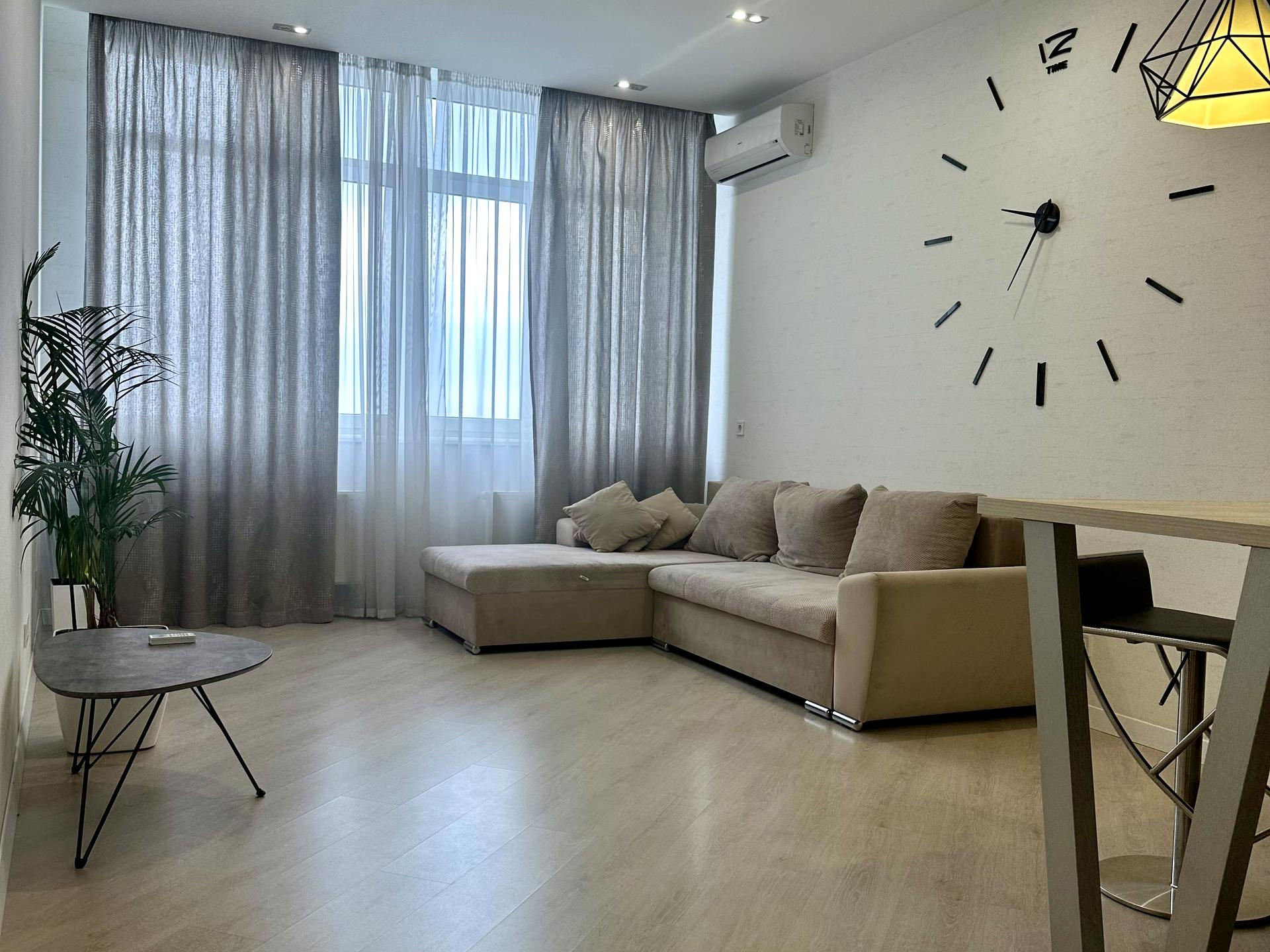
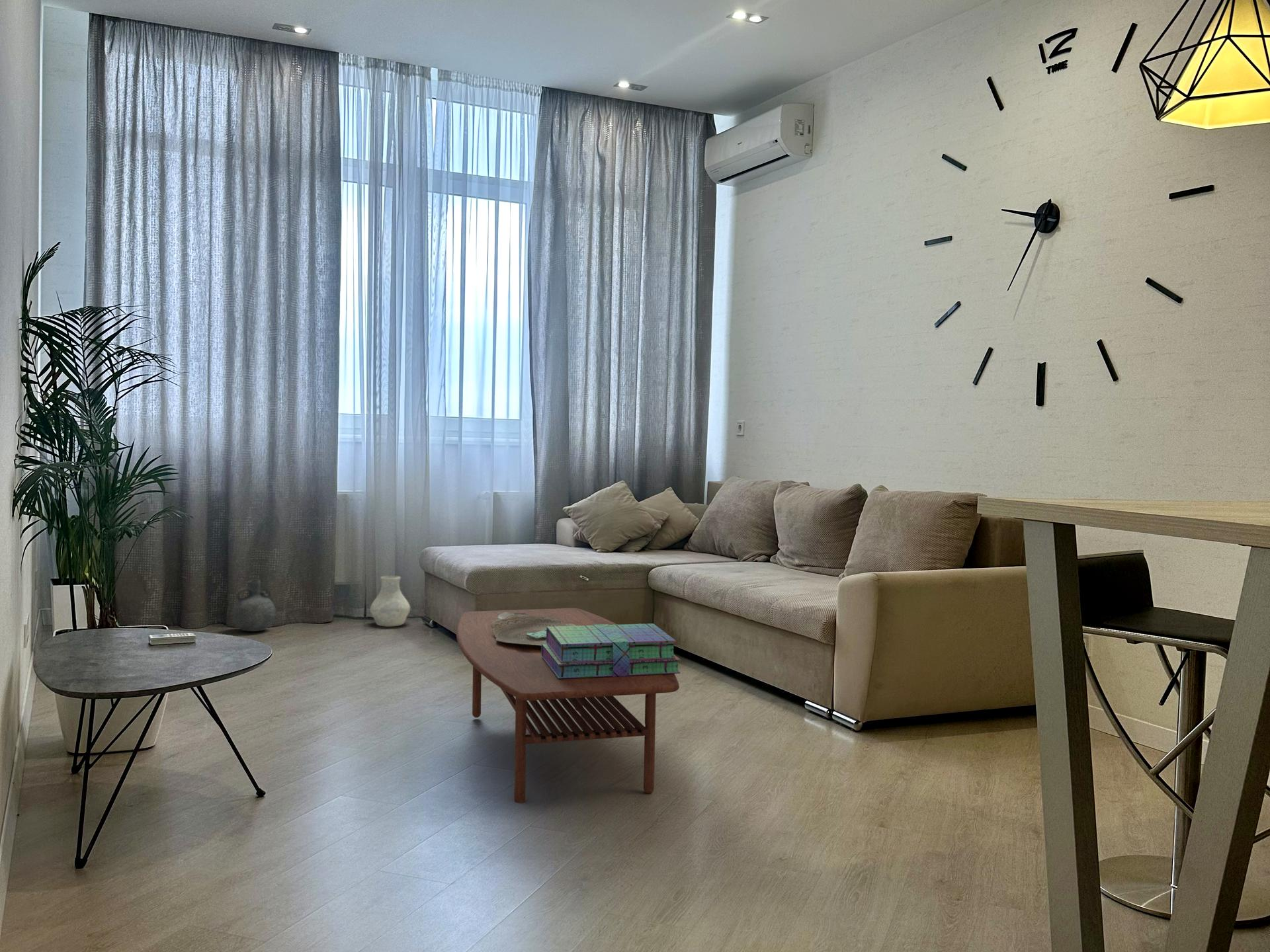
+ coffee table [456,608,680,804]
+ vase [370,575,411,627]
+ decorative bowl [491,612,577,647]
+ stack of books [541,623,681,679]
+ ceramic jug [232,579,276,632]
